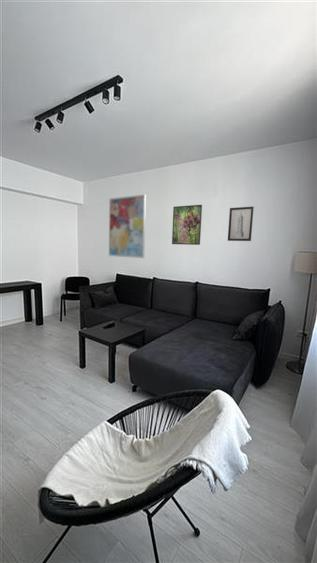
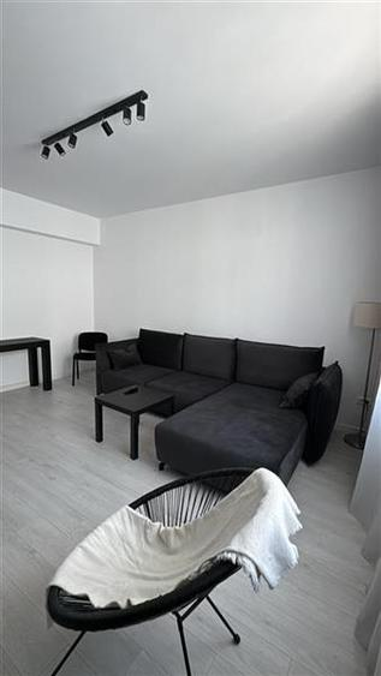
- wall art [108,193,147,259]
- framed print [171,204,203,246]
- wall art [227,206,255,242]
